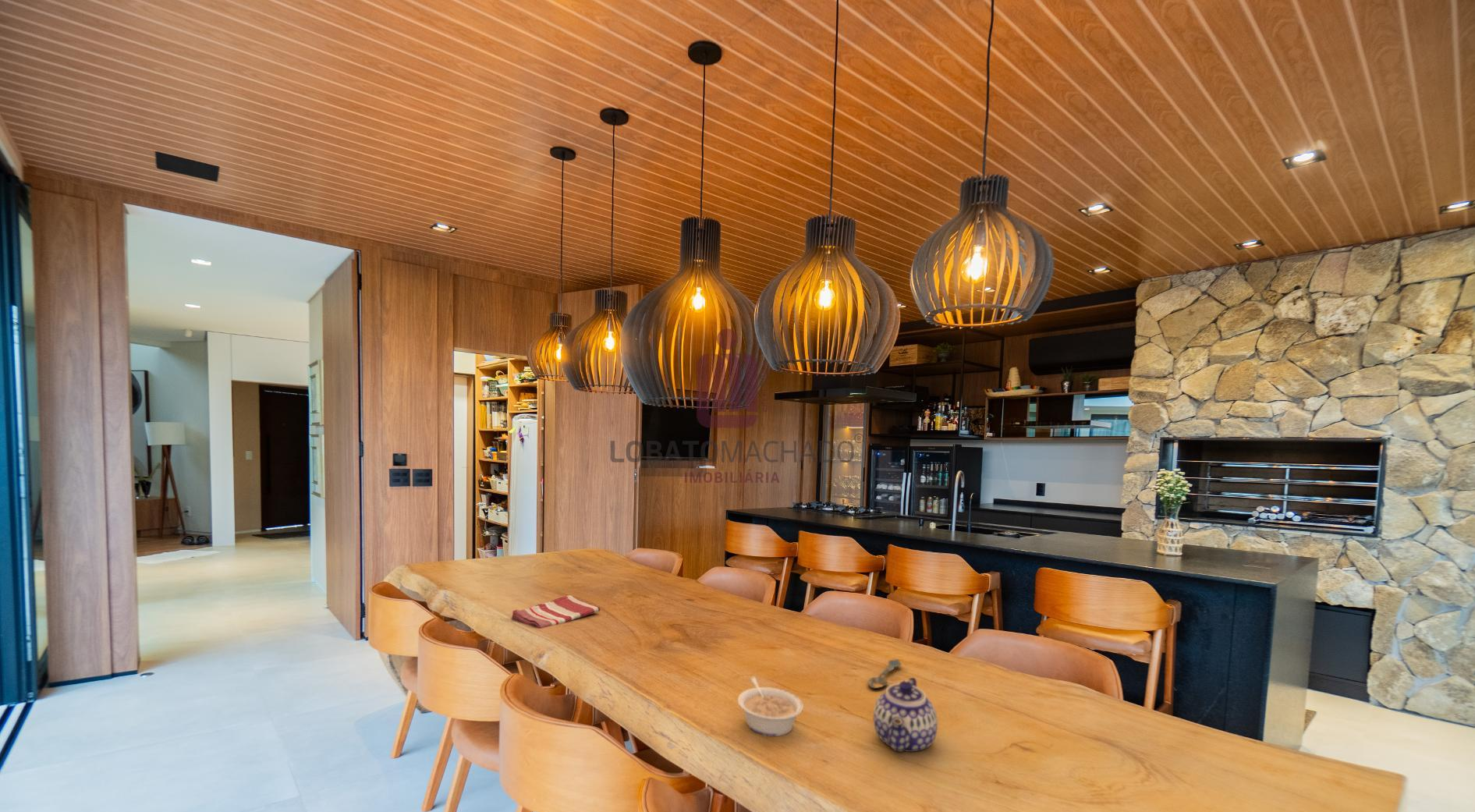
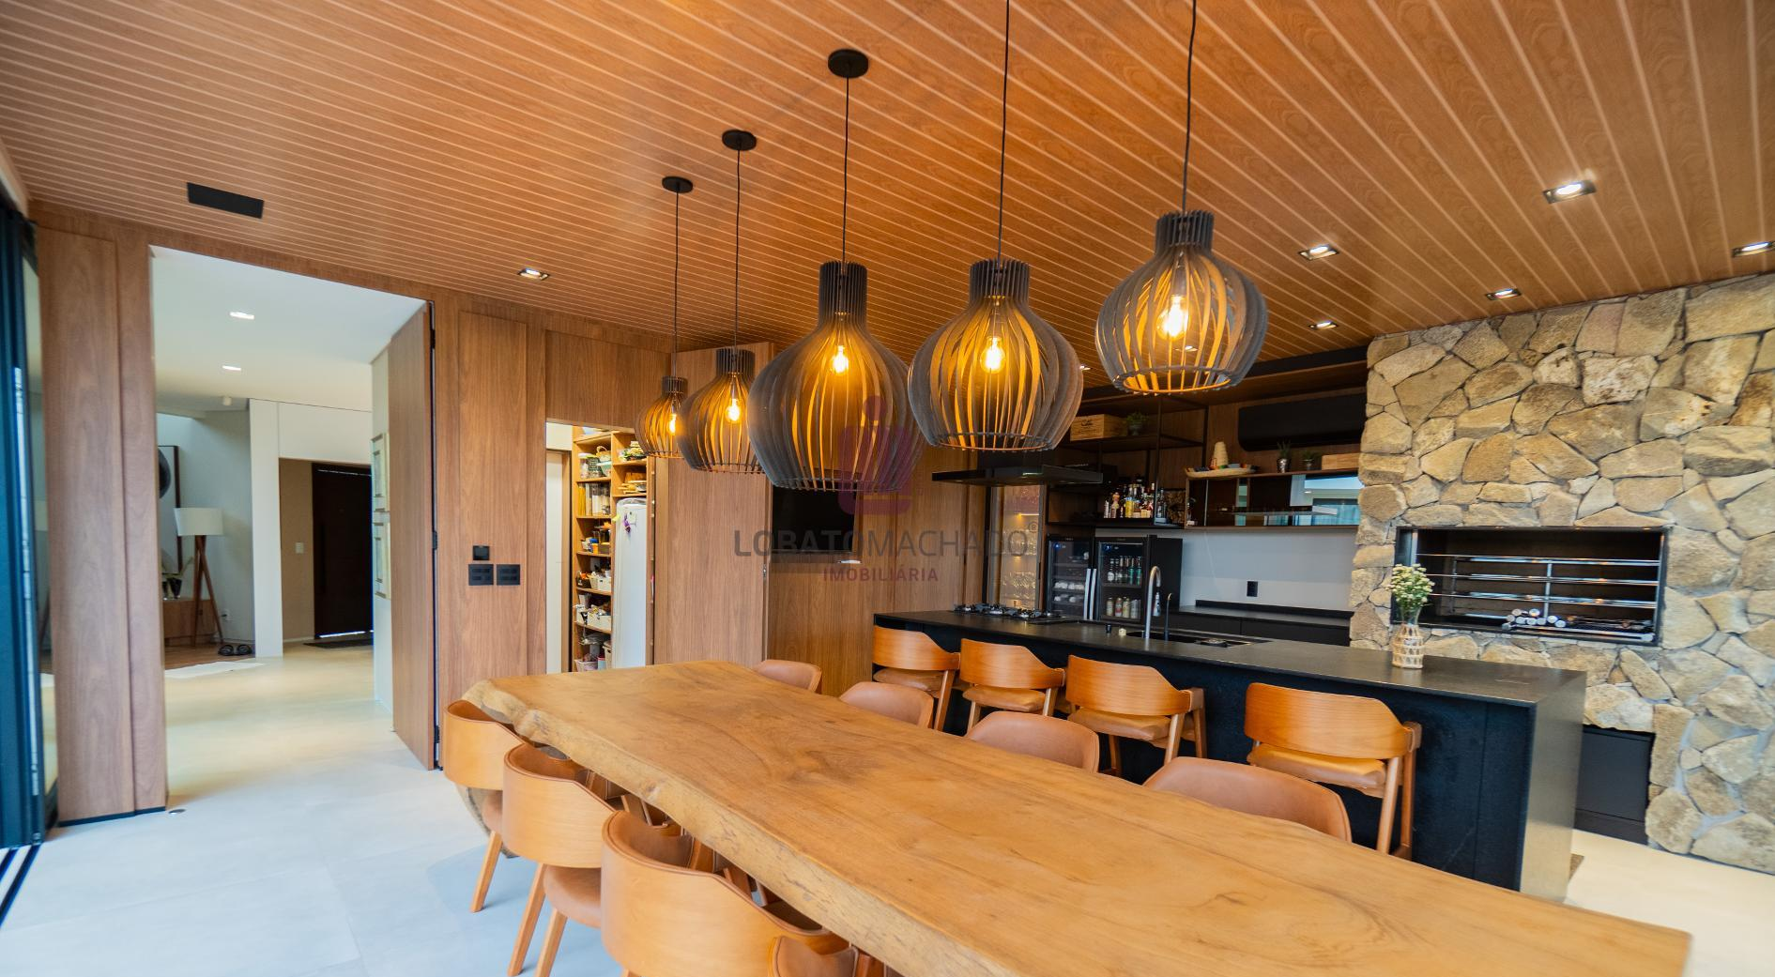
- spoon [867,658,902,690]
- legume [737,675,804,737]
- dish towel [511,594,601,629]
- teapot [873,677,938,753]
